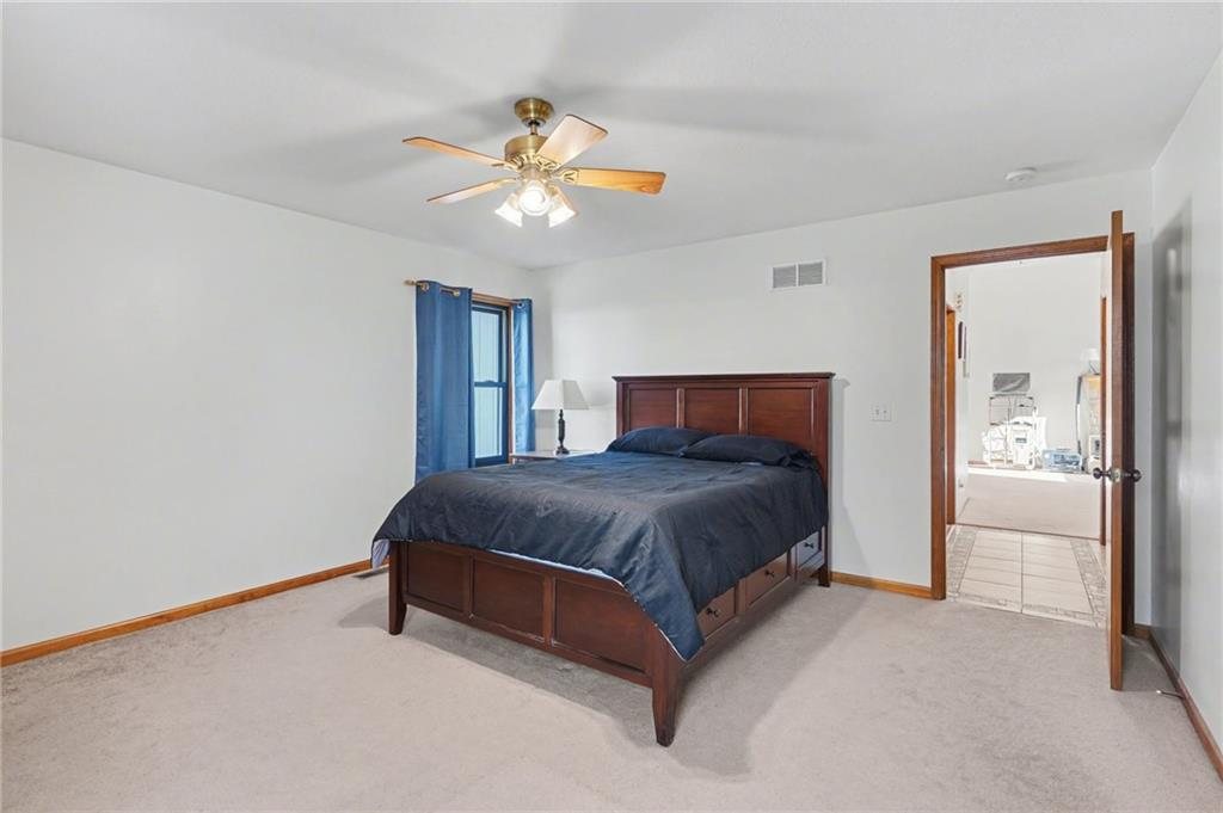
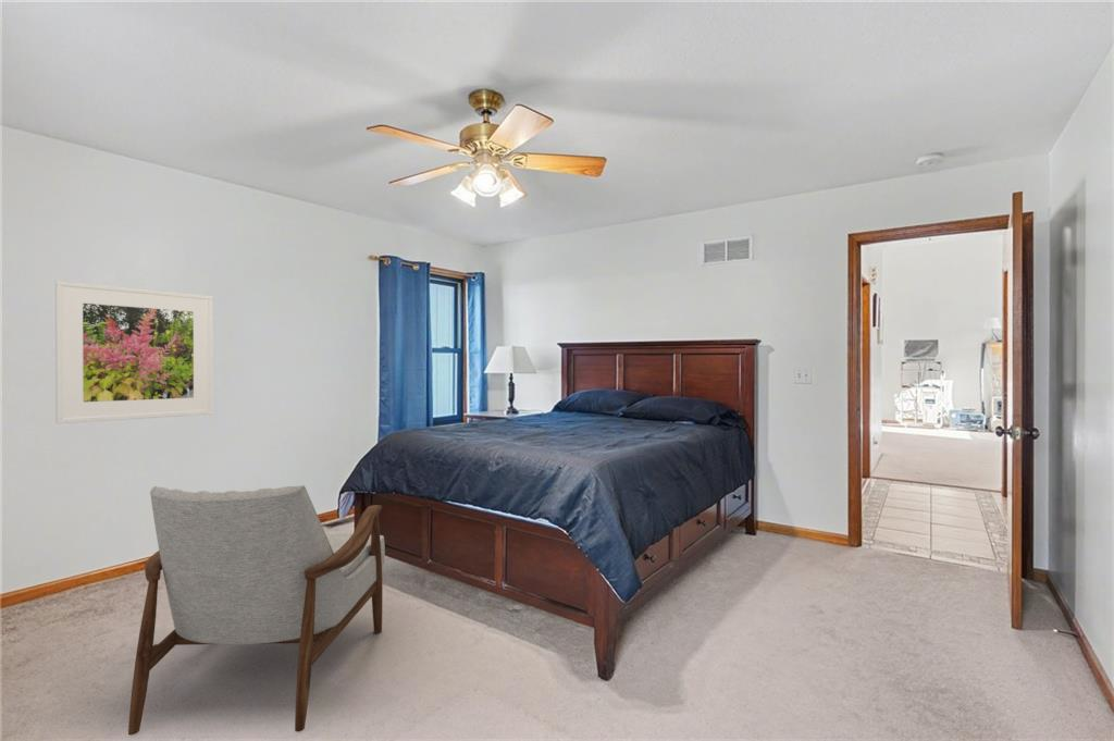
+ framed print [54,280,214,424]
+ armchair [127,484,386,737]
